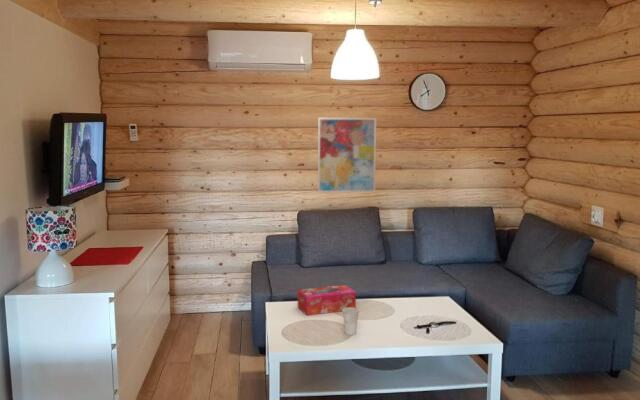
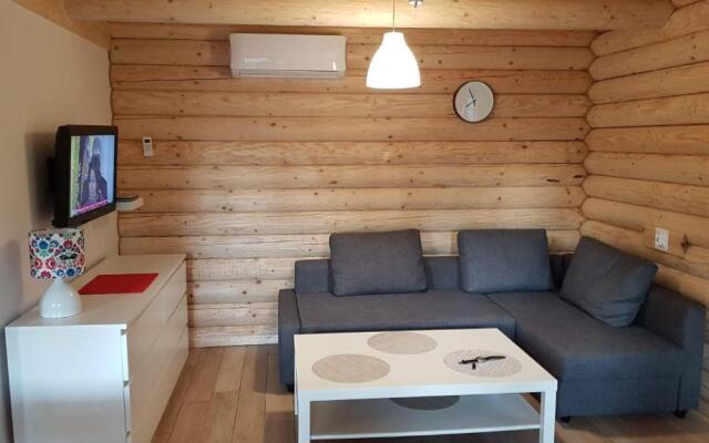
- cup [341,308,360,336]
- wall art [317,117,377,194]
- tissue box [297,284,357,316]
